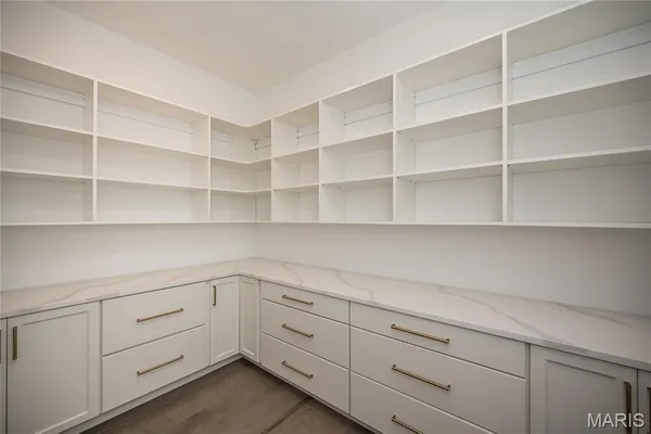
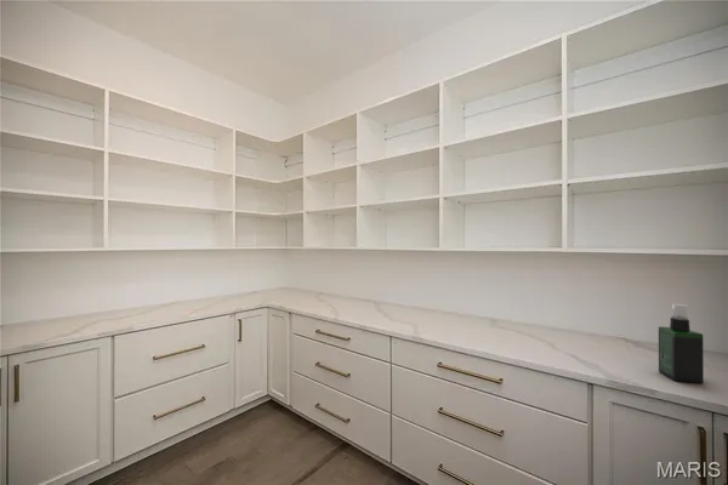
+ spray bottle [658,303,705,384]
